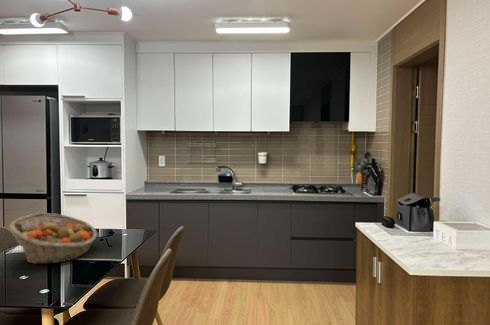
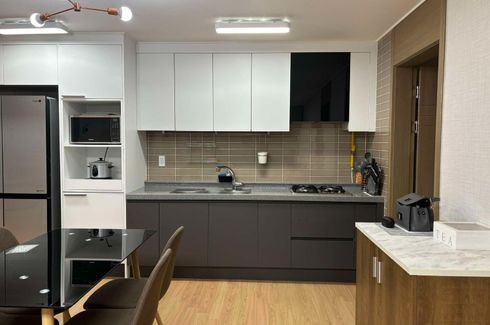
- fruit basket [8,212,99,265]
